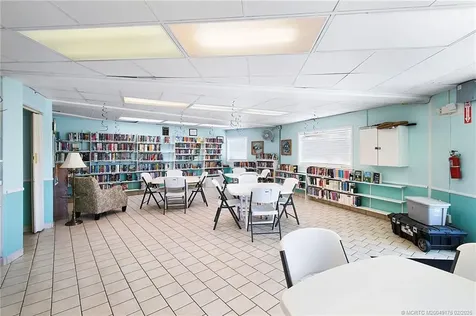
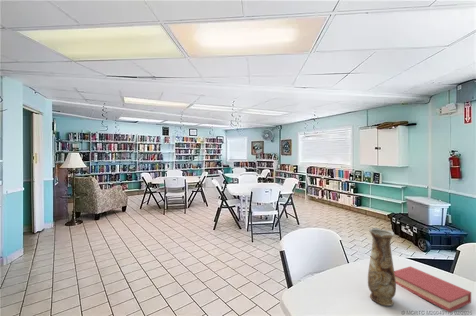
+ vase [367,227,397,307]
+ book [394,265,472,313]
